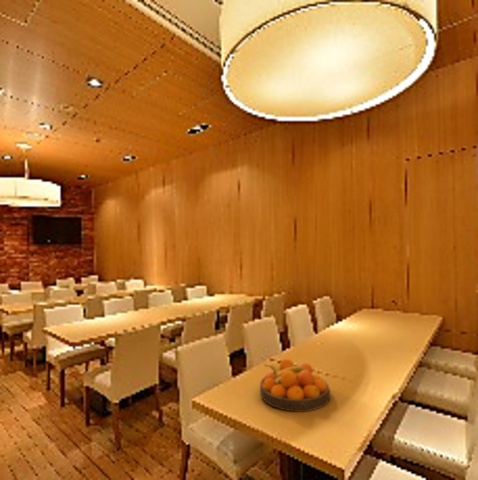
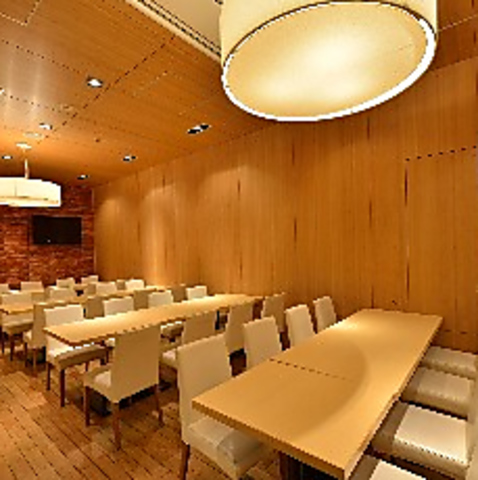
- fruit bowl [259,358,331,413]
